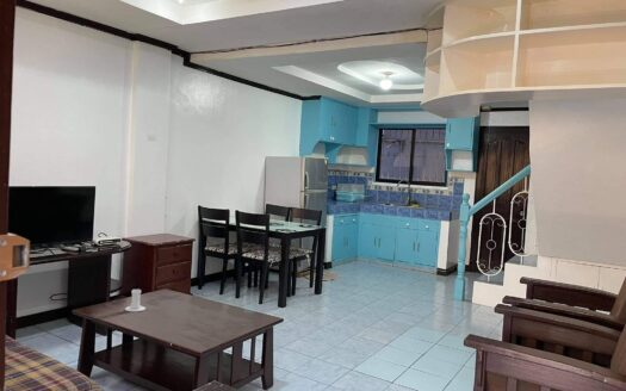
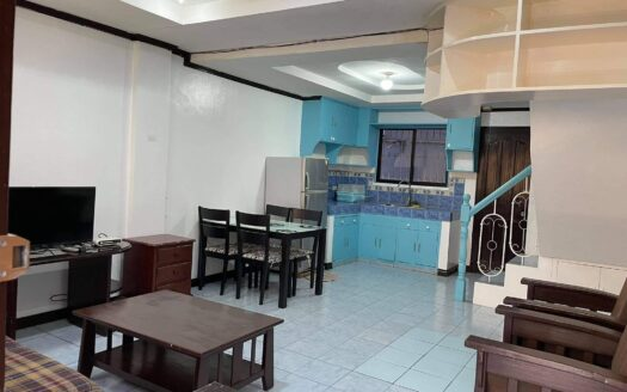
- candle [124,288,147,312]
